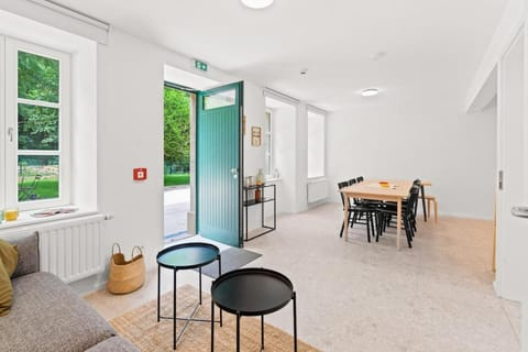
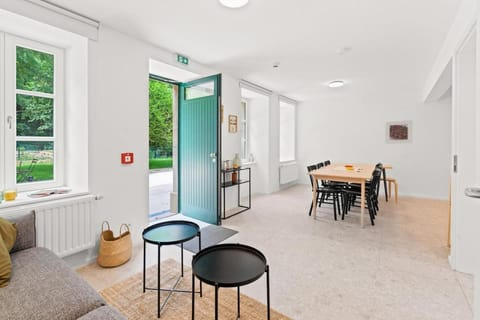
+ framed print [385,119,413,145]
